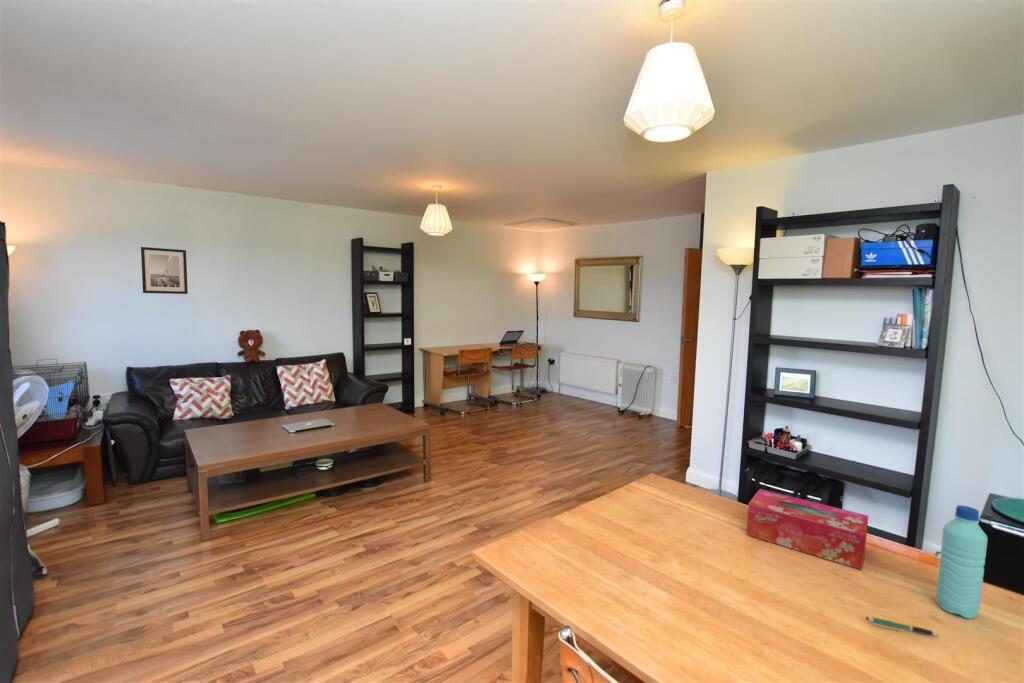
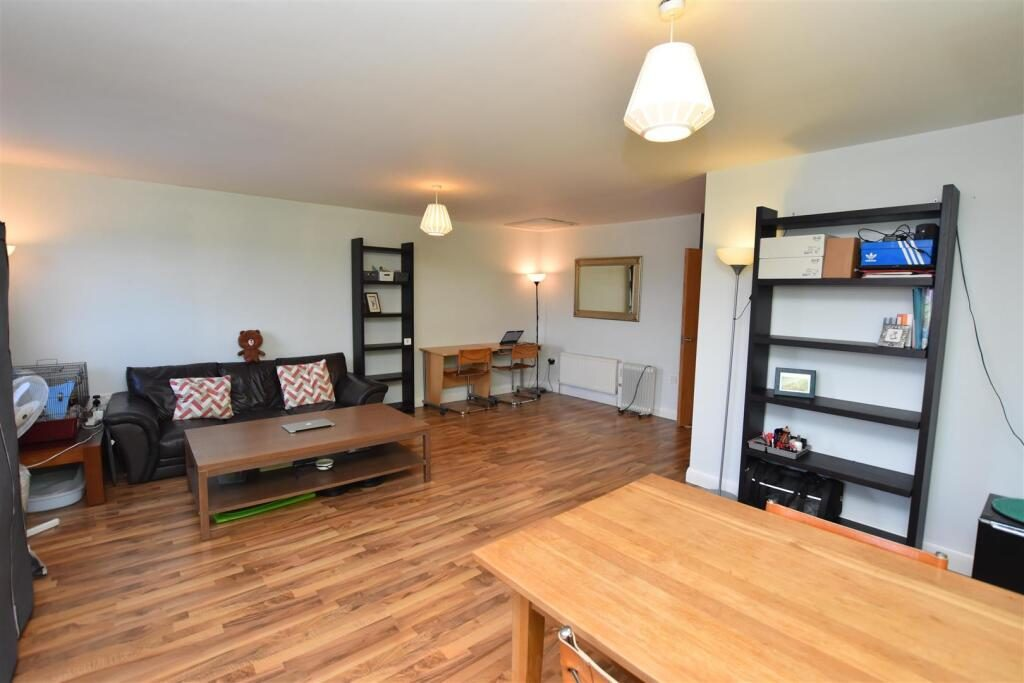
- wall art [140,246,189,295]
- water bottle [935,504,989,620]
- tissue box [745,488,869,571]
- pen [865,616,940,636]
